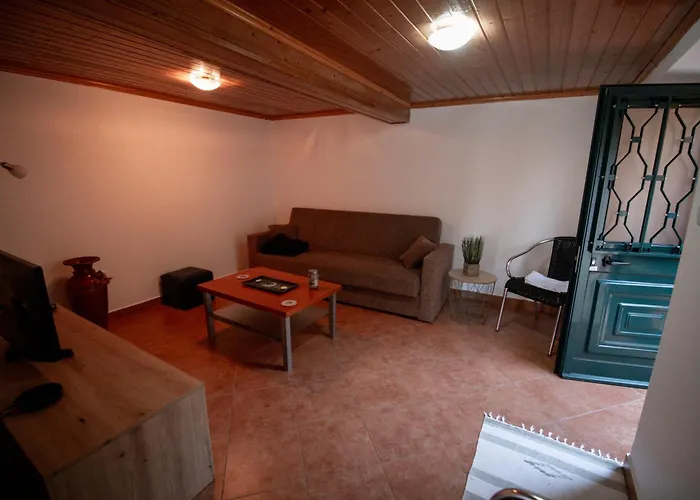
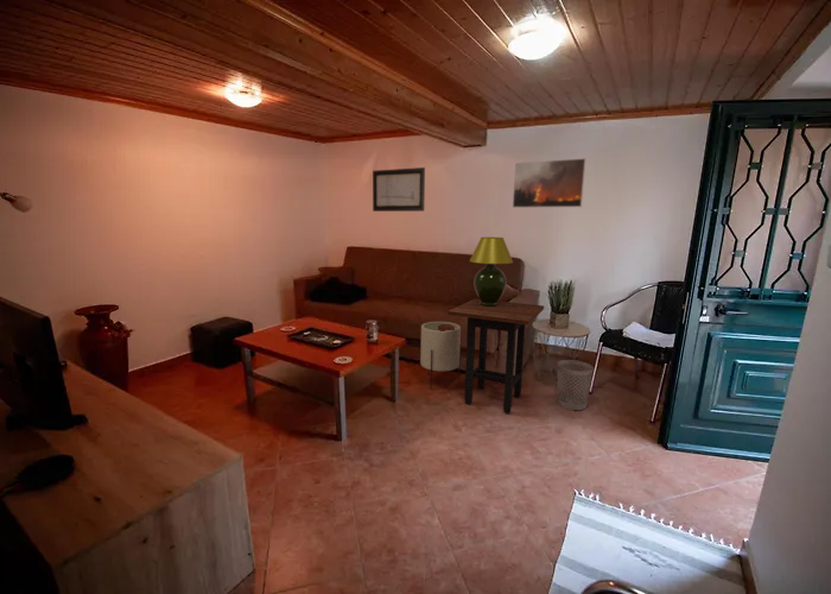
+ side table [446,298,545,415]
+ wall art [372,166,426,213]
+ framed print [512,157,586,209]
+ table lamp [469,236,514,307]
+ wastebasket [557,359,595,411]
+ planter [419,321,462,390]
